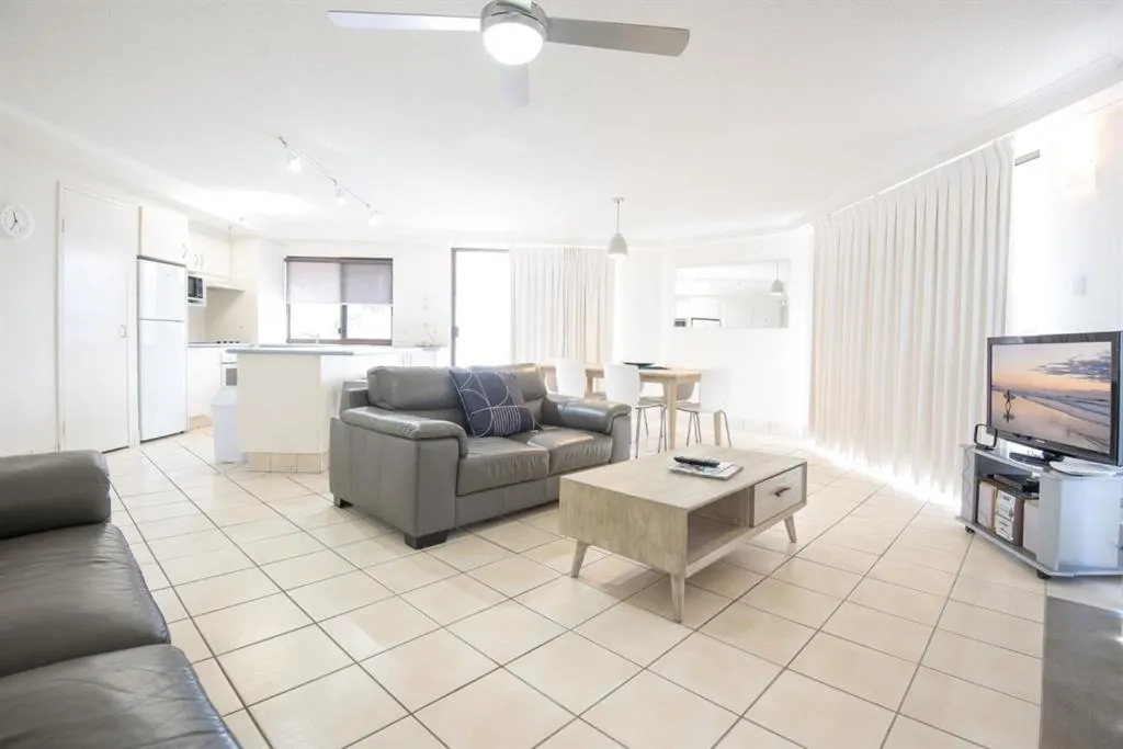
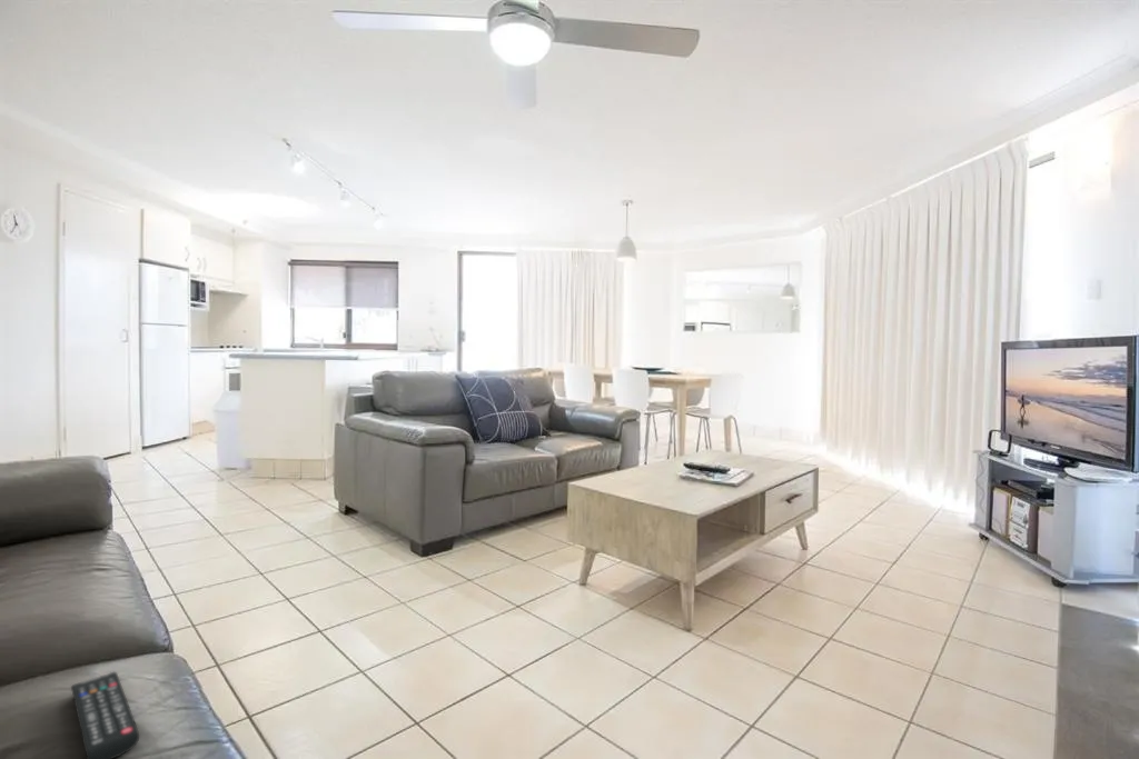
+ remote control [70,671,140,759]
